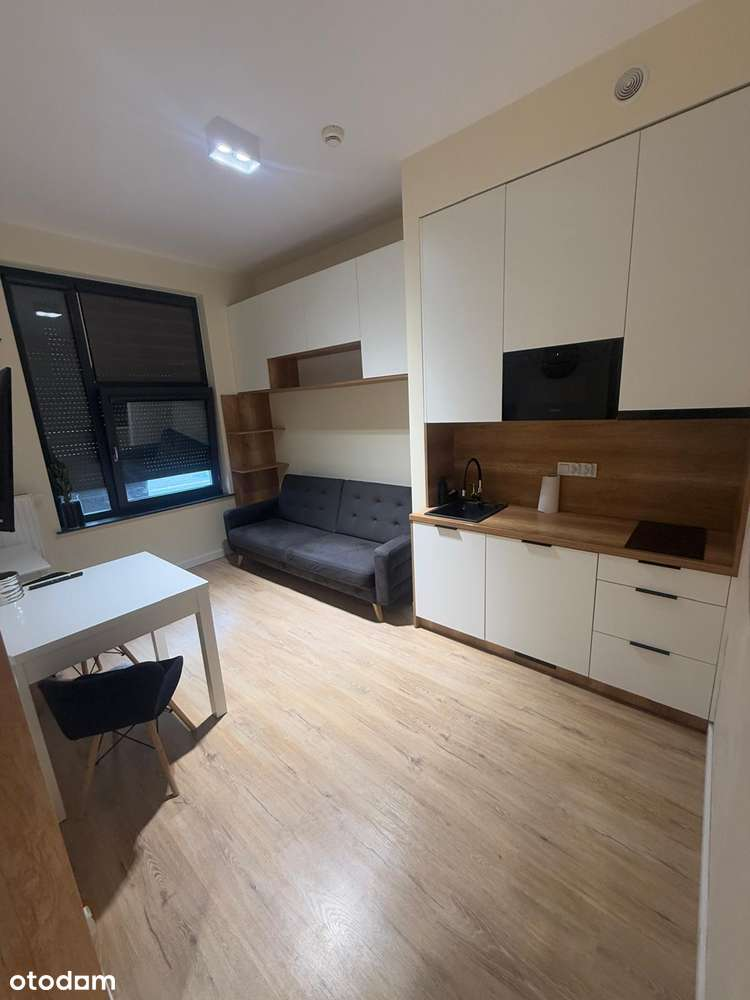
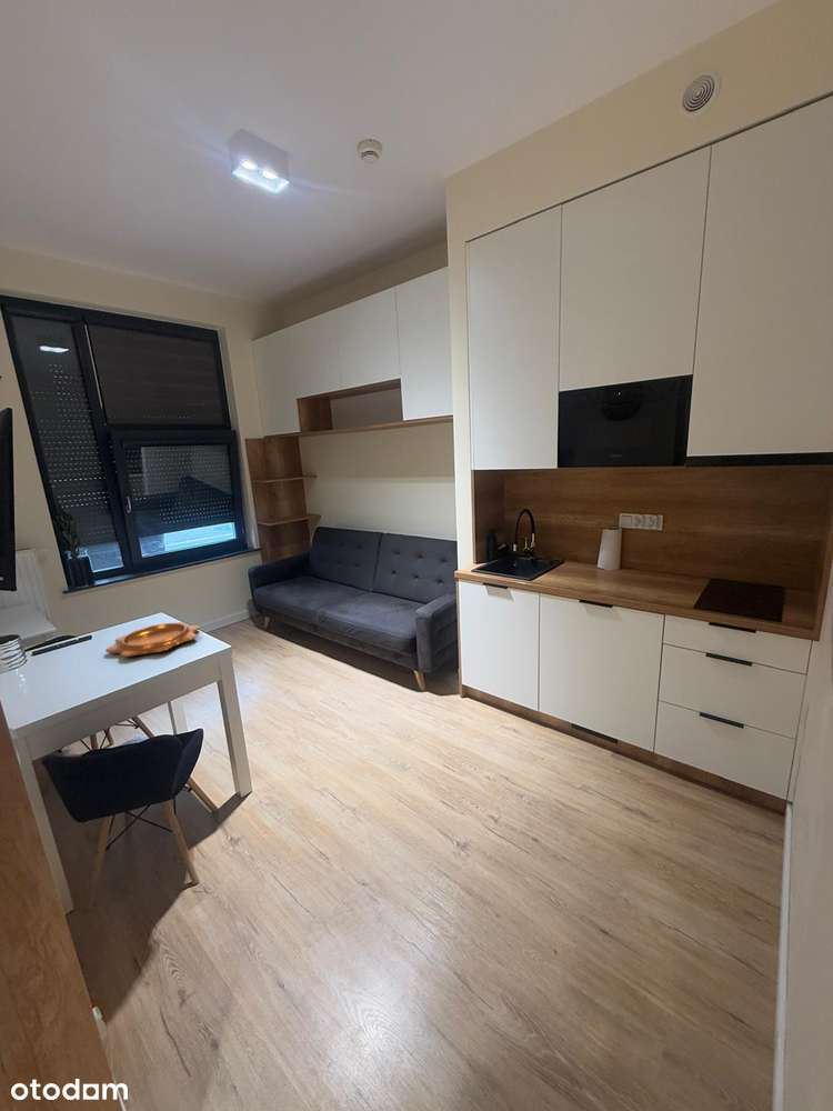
+ decorative bowl [104,621,201,658]
